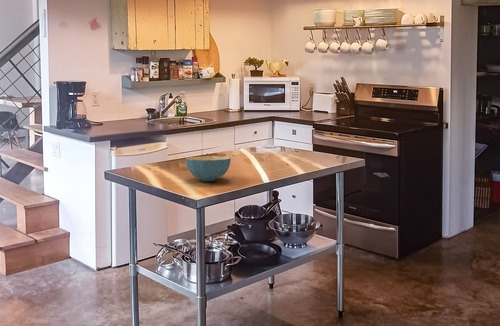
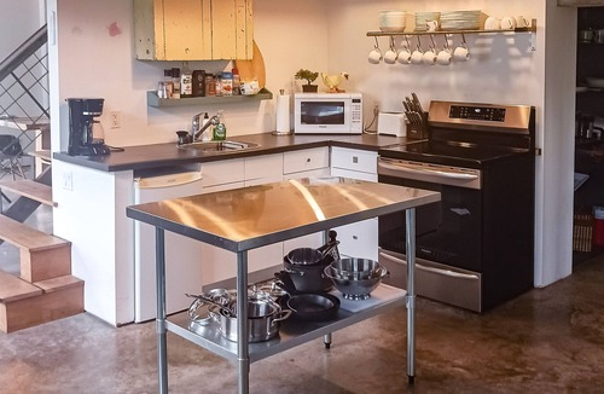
- cereal bowl [185,155,232,182]
